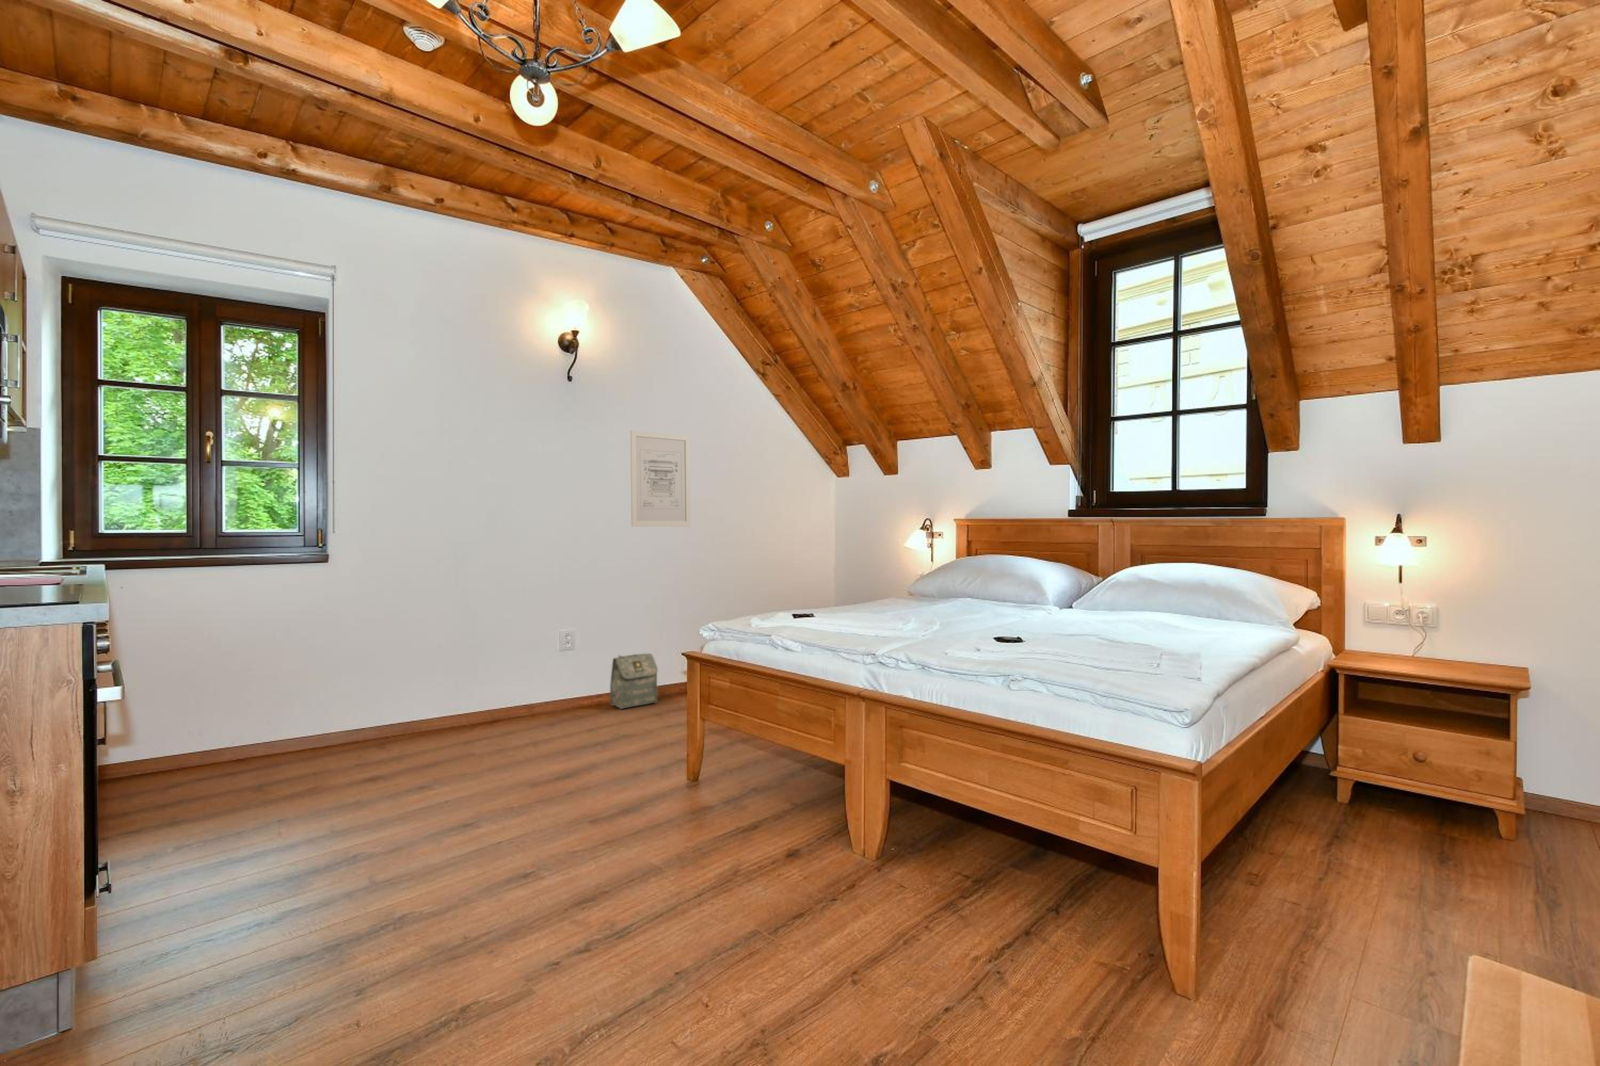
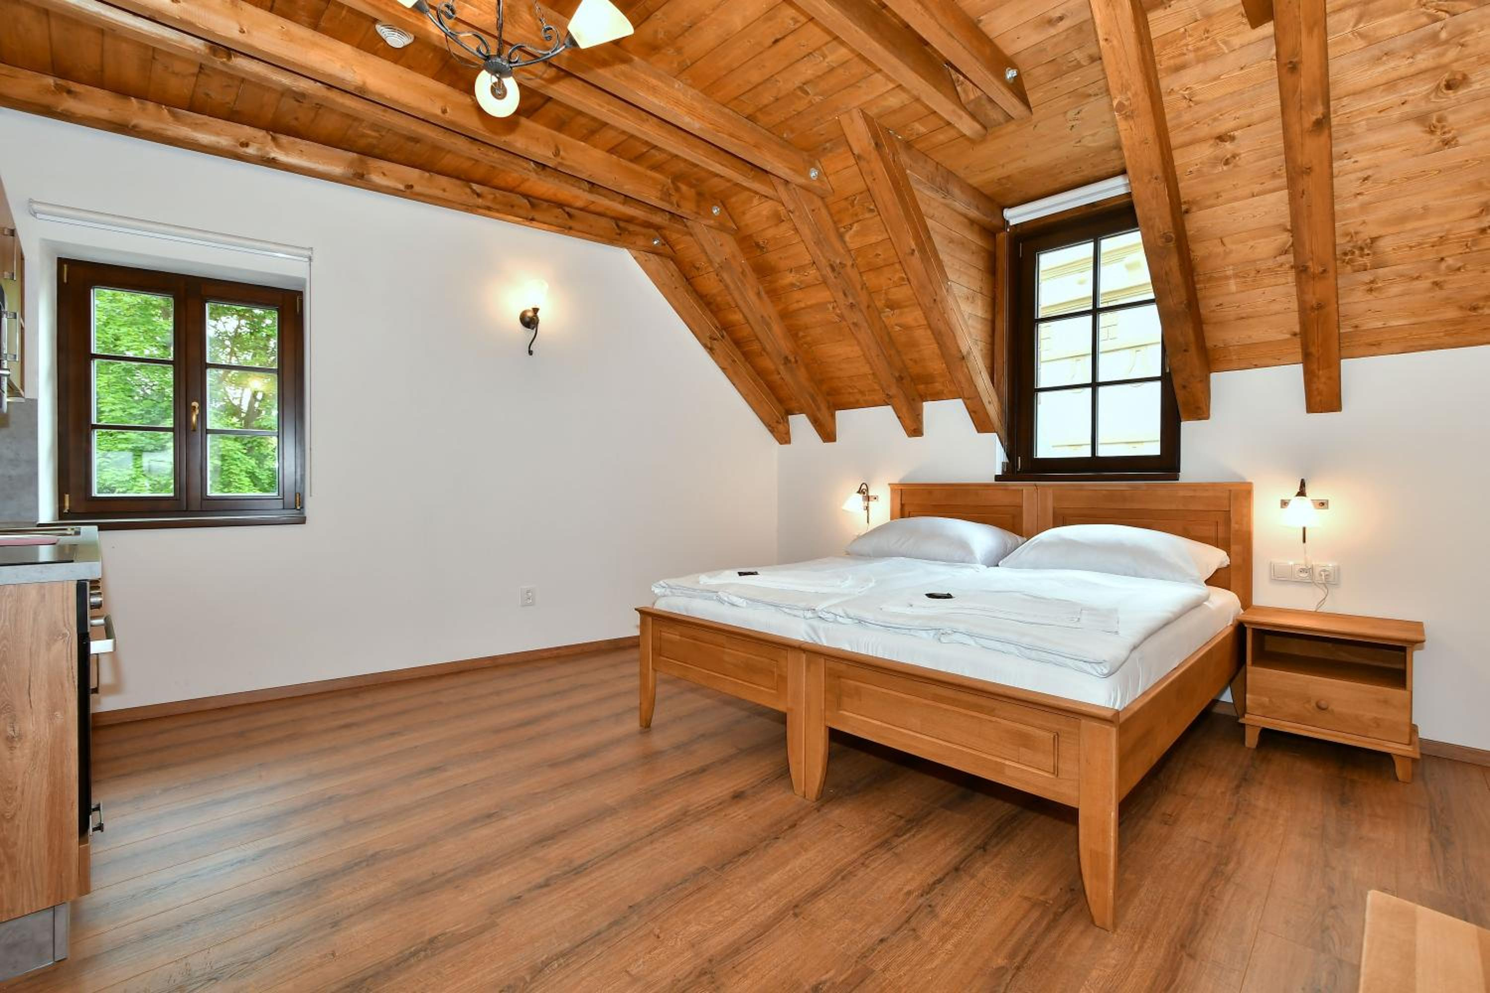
- wall art [630,429,692,527]
- bag [610,653,658,710]
